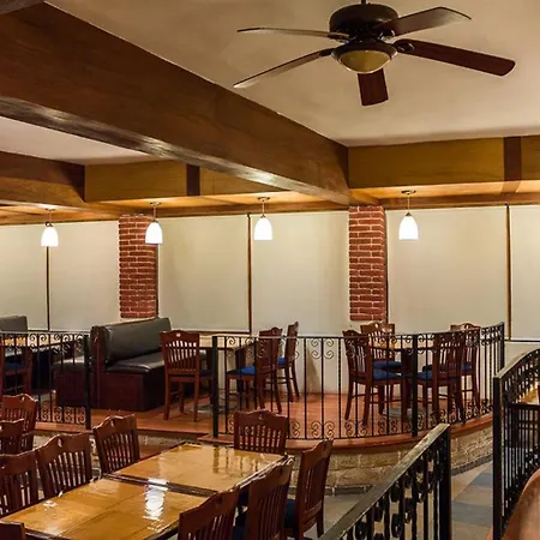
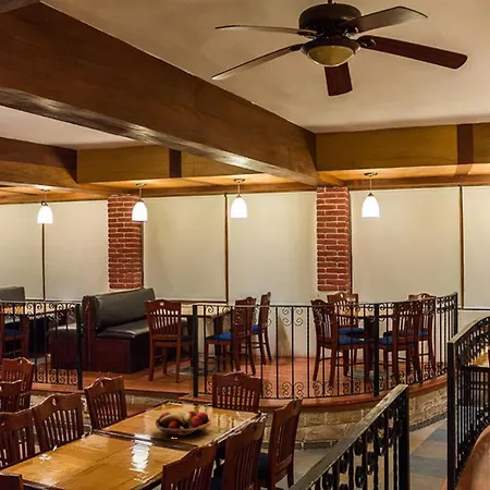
+ fruit basket [155,409,212,438]
